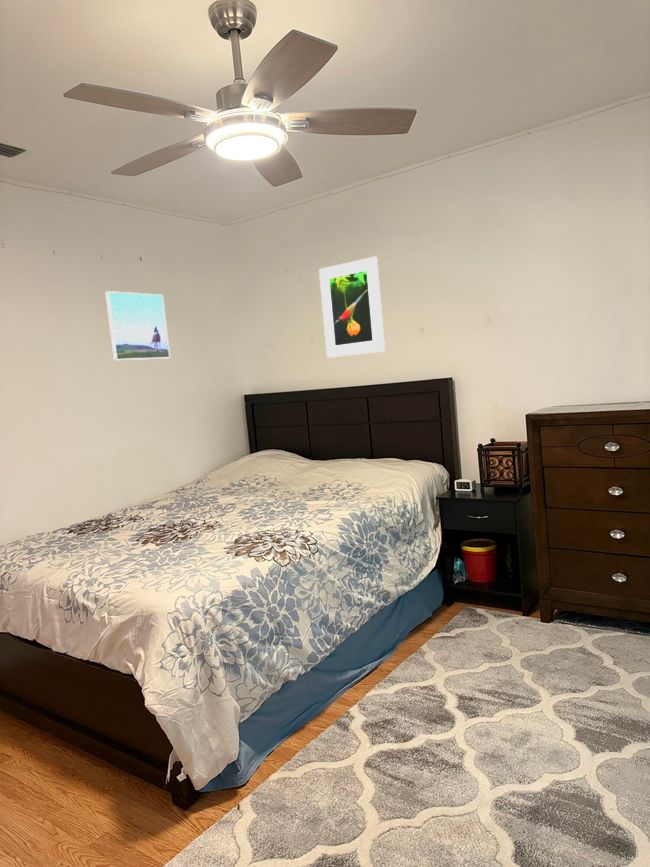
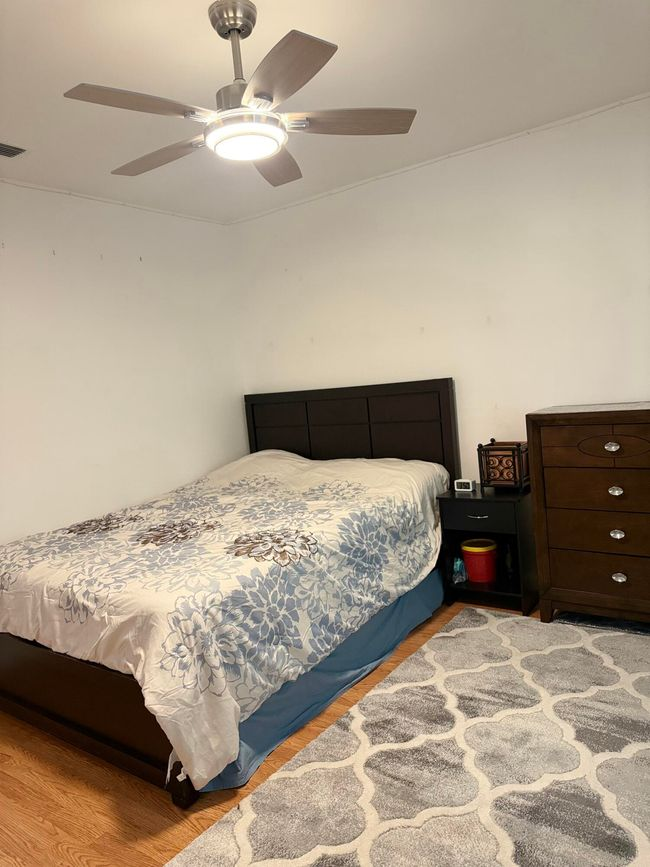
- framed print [104,290,171,361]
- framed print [318,256,386,359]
